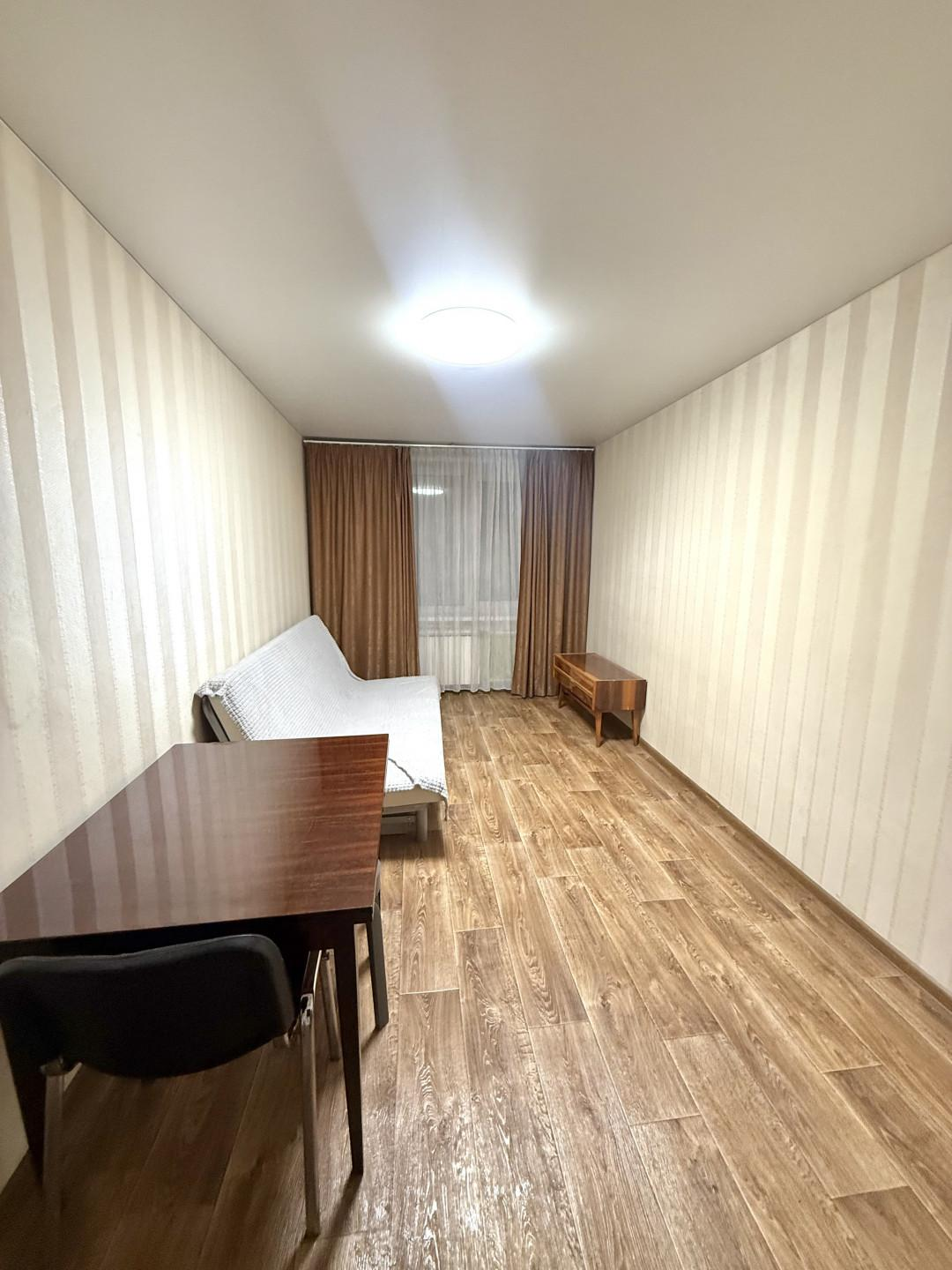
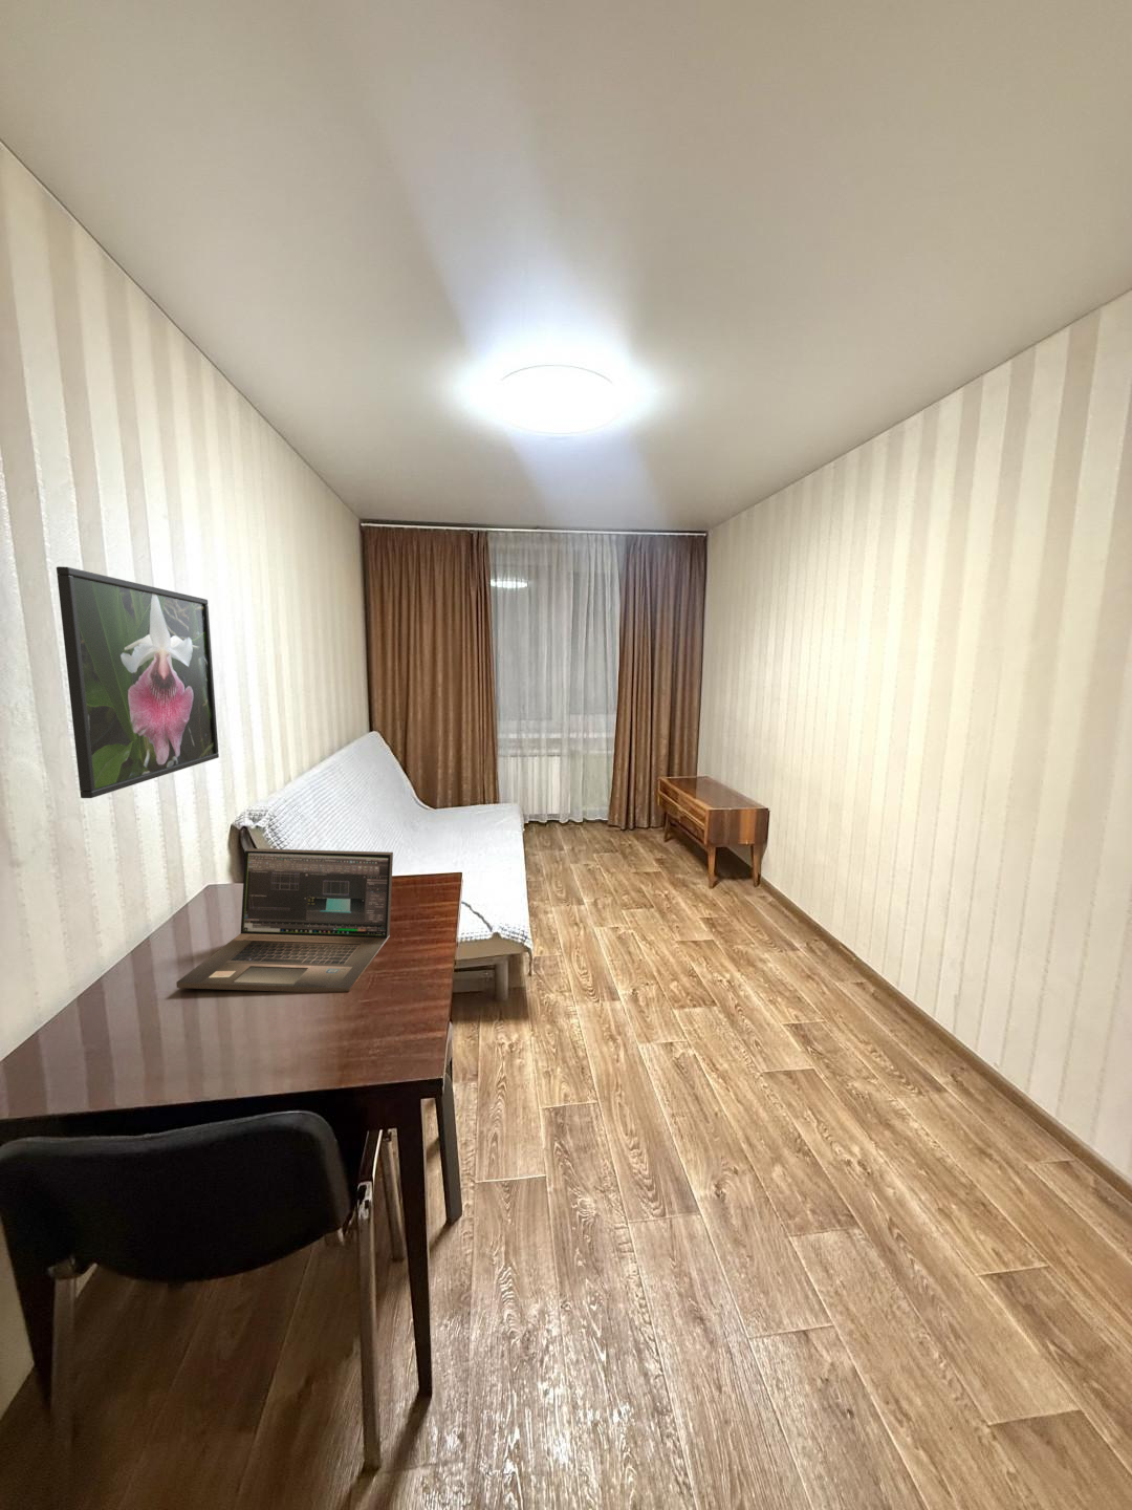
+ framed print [56,565,220,799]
+ laptop [175,848,394,993]
